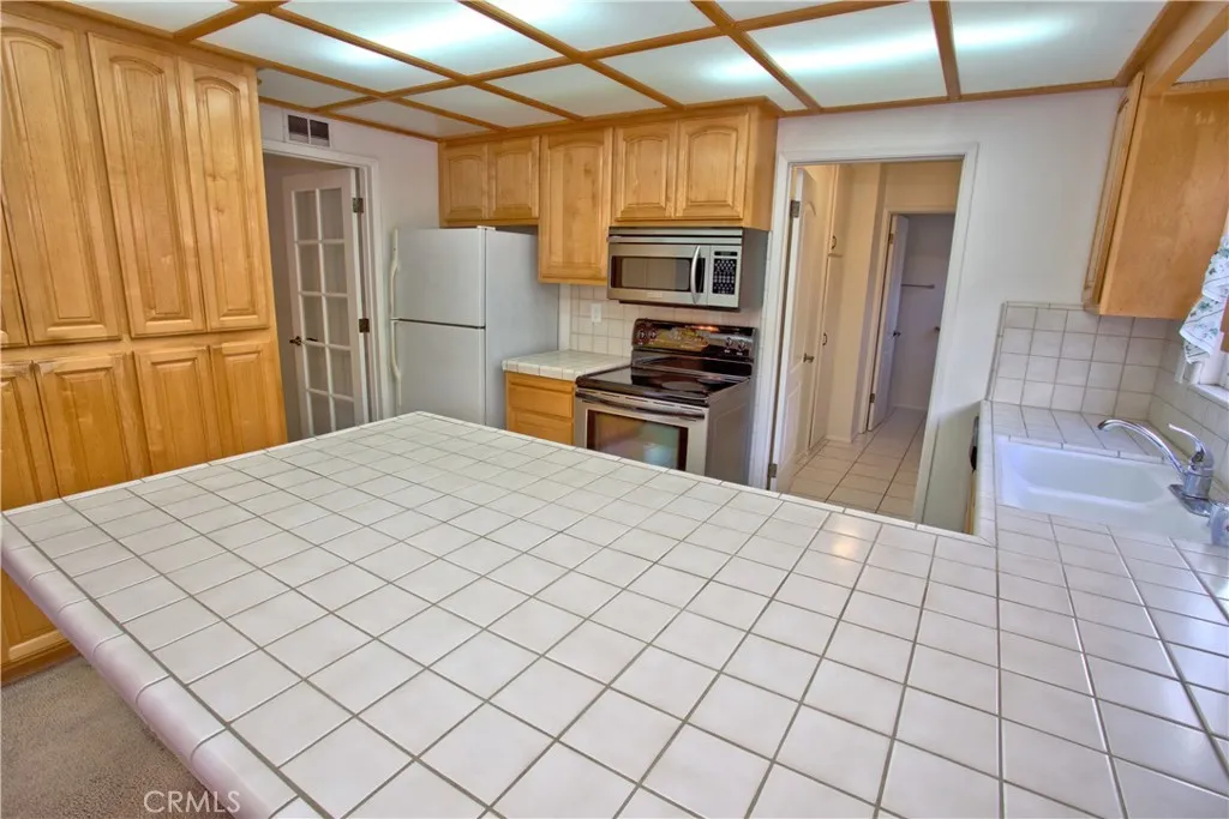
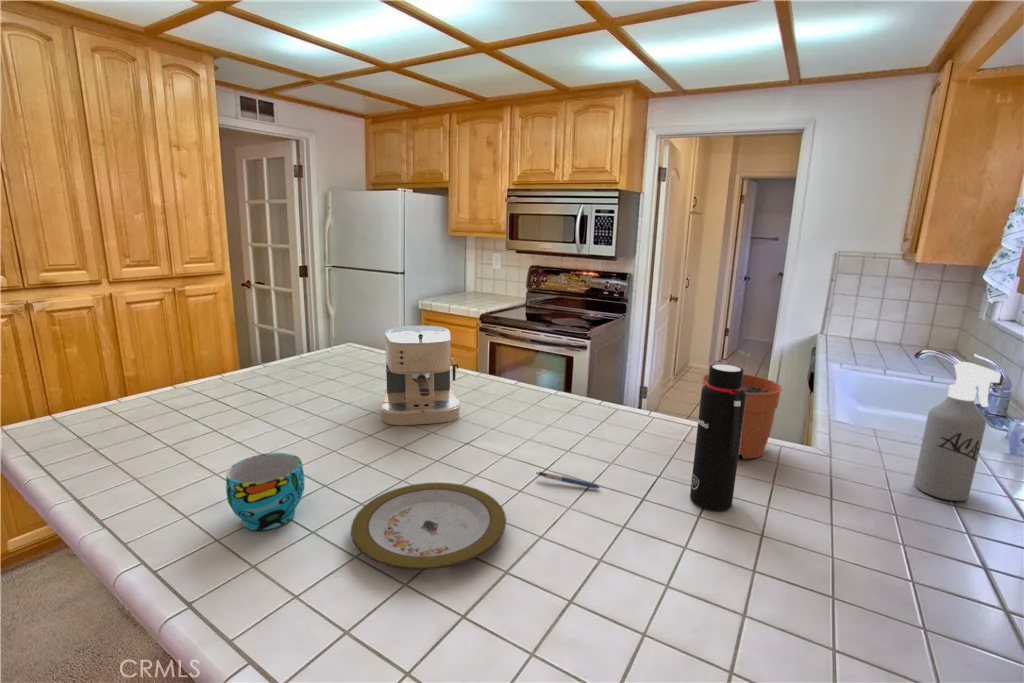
+ coffee maker [379,325,462,426]
+ pen [535,471,602,489]
+ water bottle [689,363,746,512]
+ plant pot [701,349,783,459]
+ plate [350,482,507,571]
+ cup [225,452,306,531]
+ spray bottle [913,361,1002,502]
